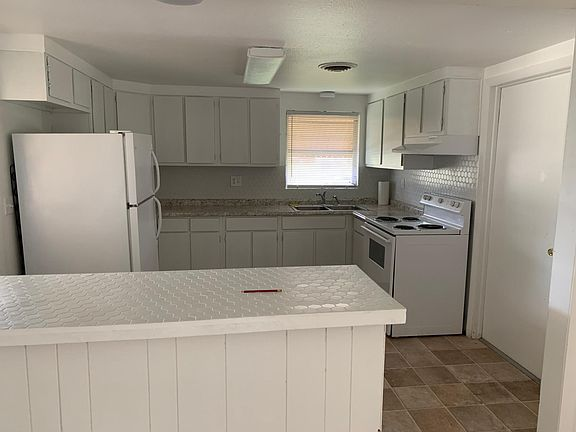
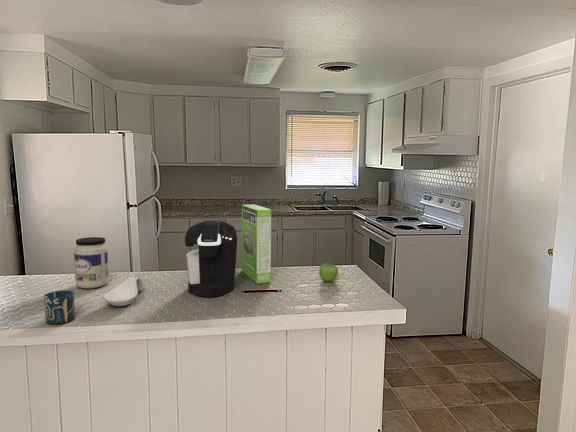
+ cake mix box [241,204,272,285]
+ spoon rest [103,276,145,307]
+ fruit [318,262,339,283]
+ coffee maker [184,219,238,298]
+ cup [43,289,76,325]
+ jar [73,236,109,289]
